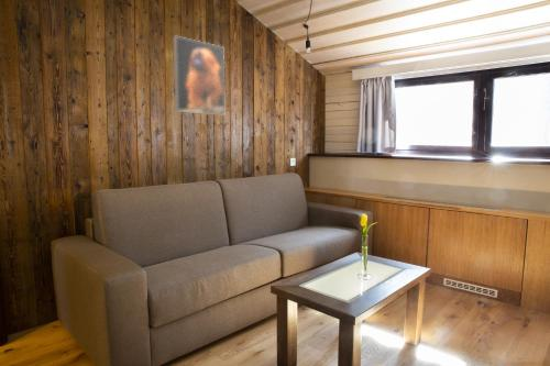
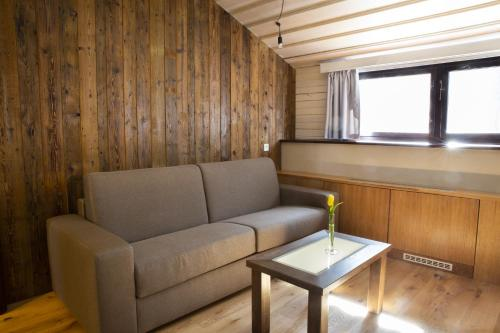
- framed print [172,35,226,117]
